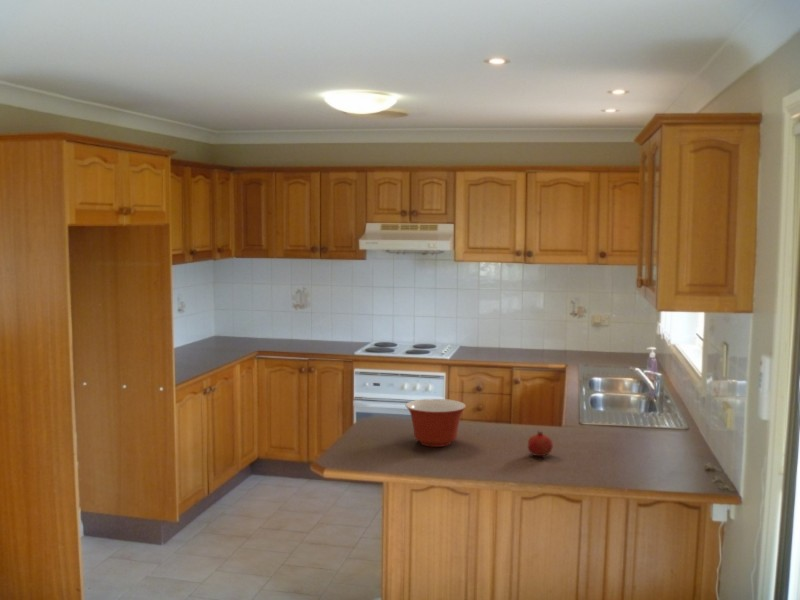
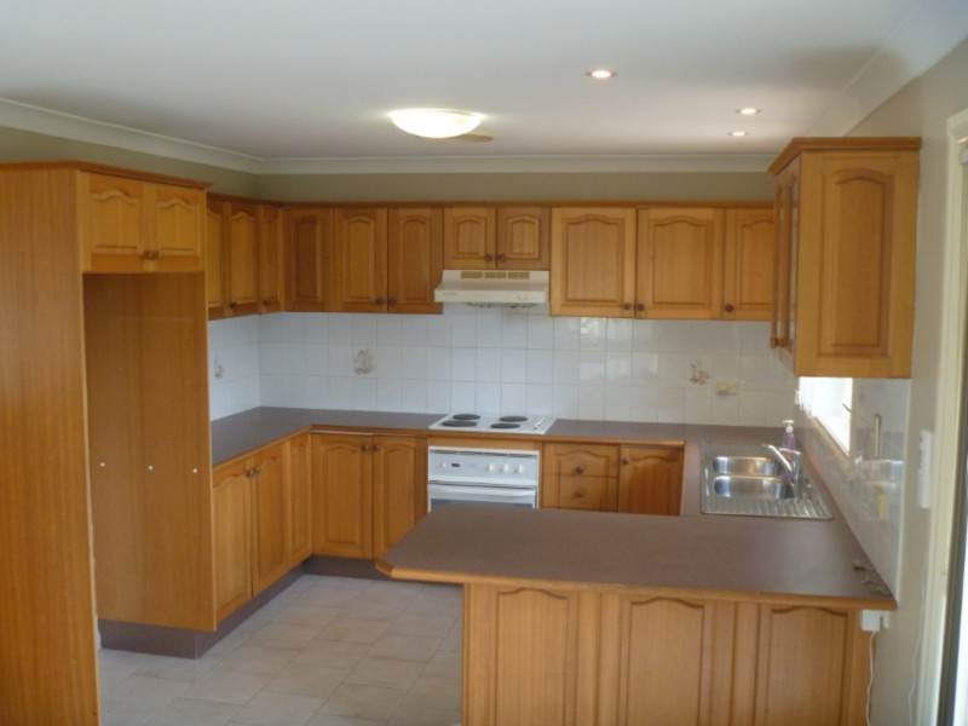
- fruit [527,430,554,457]
- mixing bowl [405,398,467,448]
